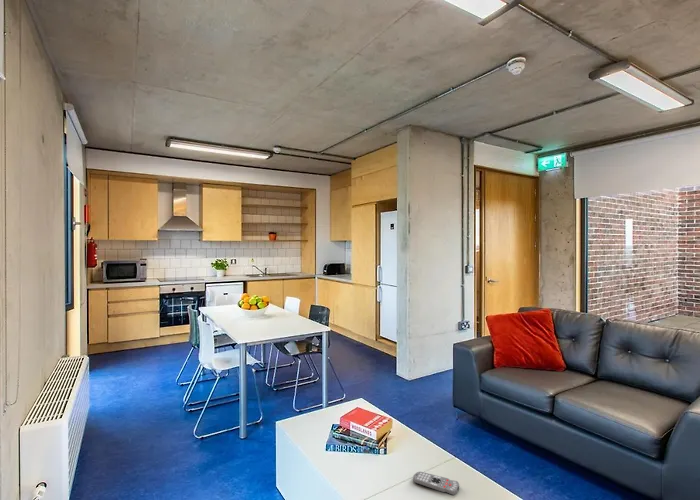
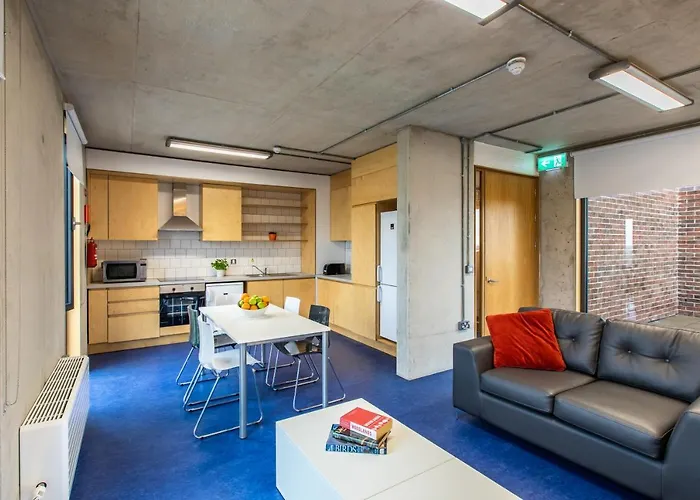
- remote control [412,471,460,497]
